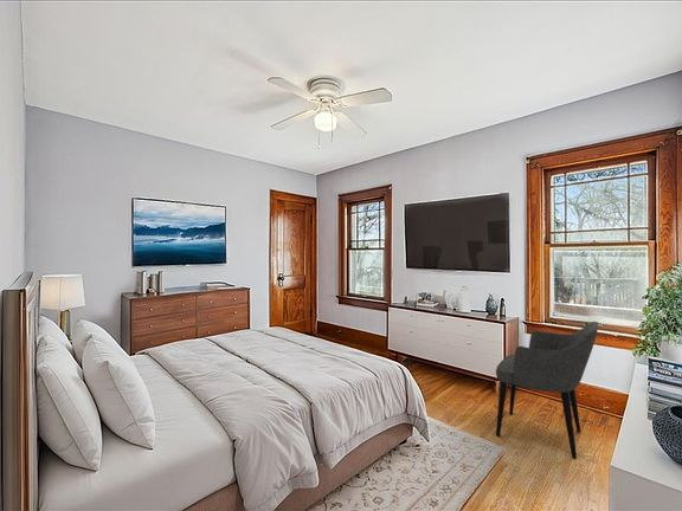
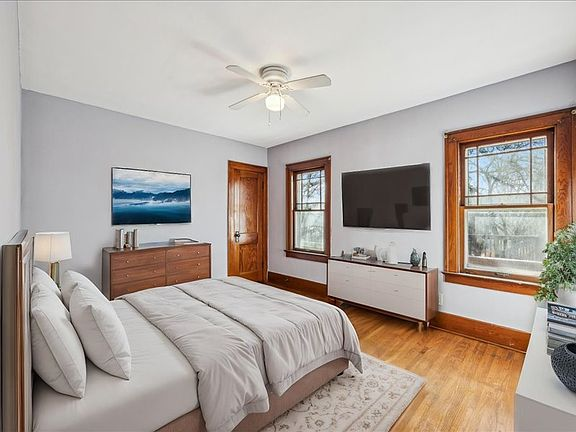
- armchair [495,321,599,459]
